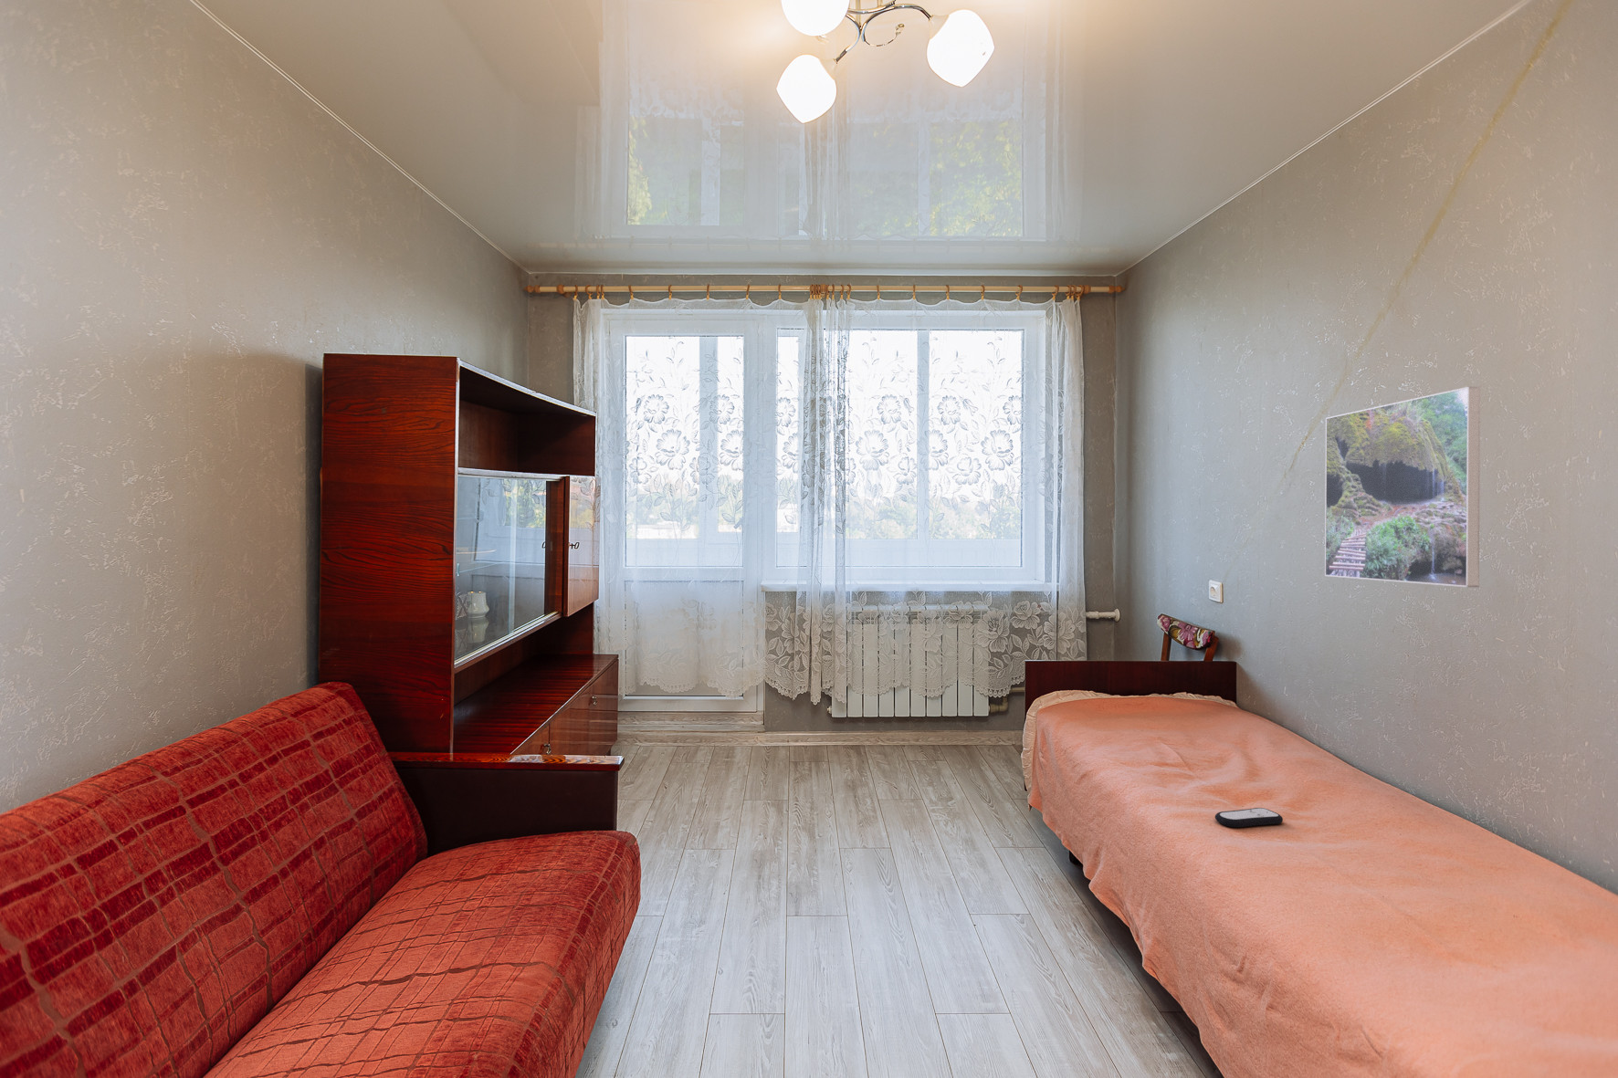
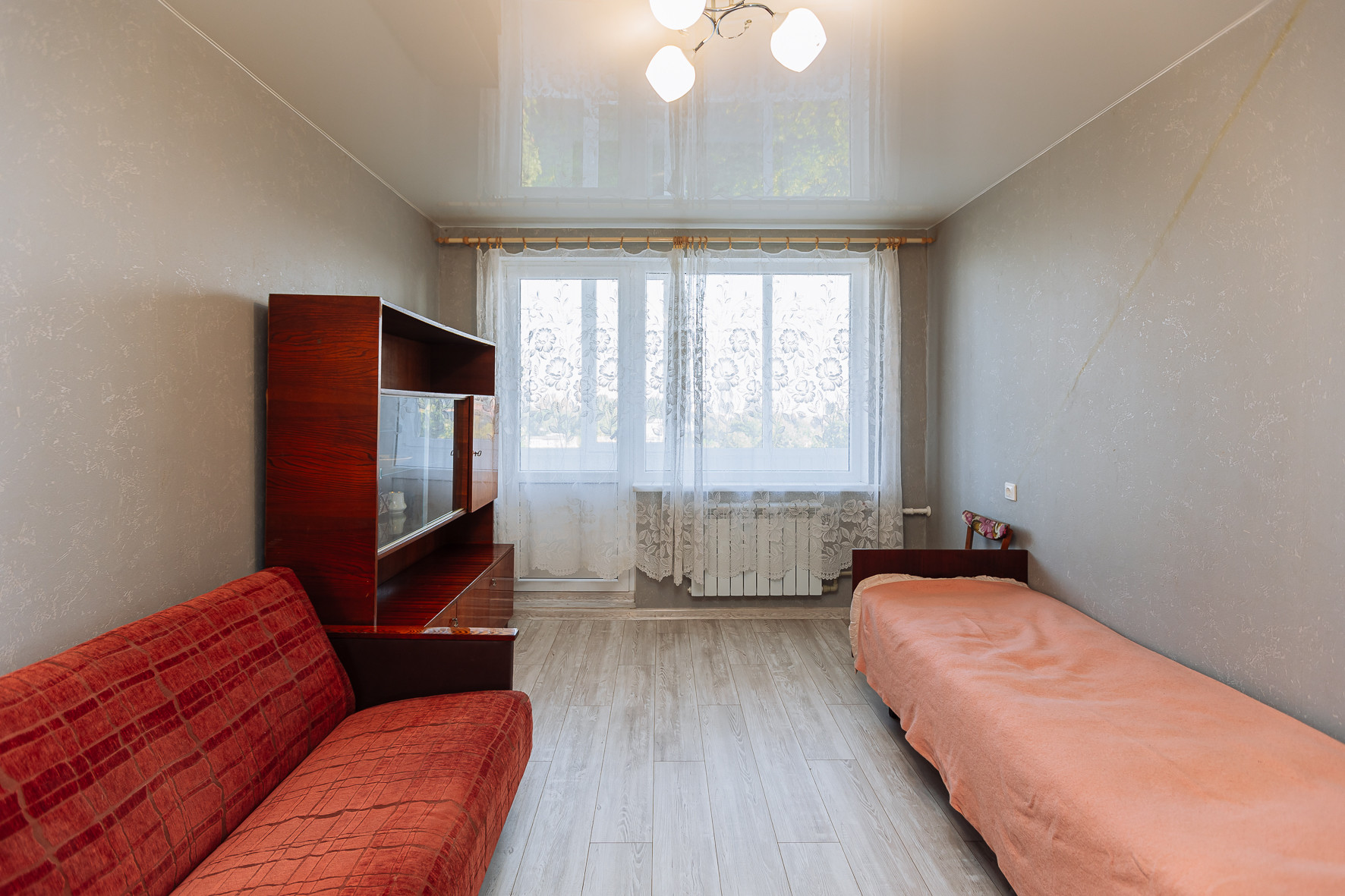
- remote control [1215,807,1284,828]
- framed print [1324,385,1481,588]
